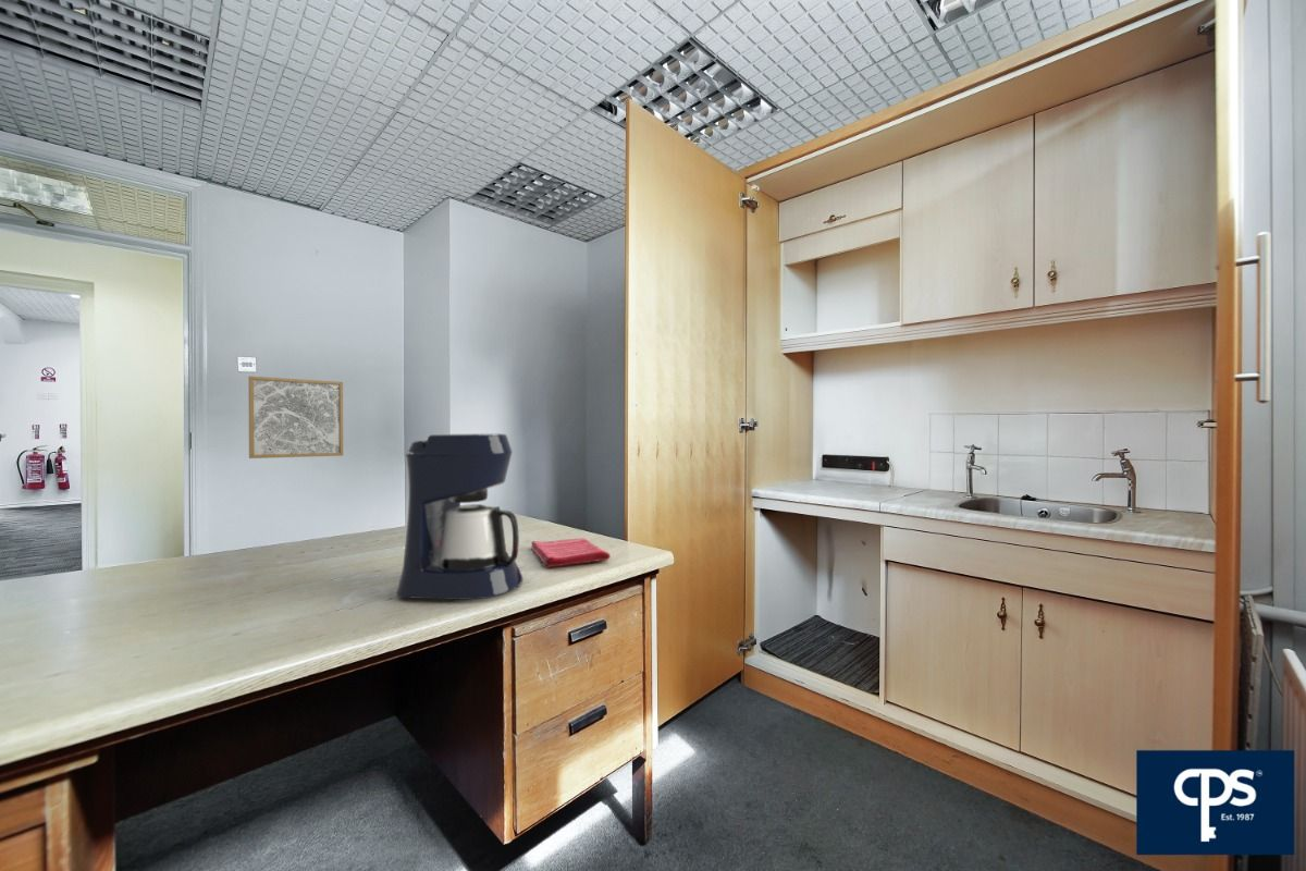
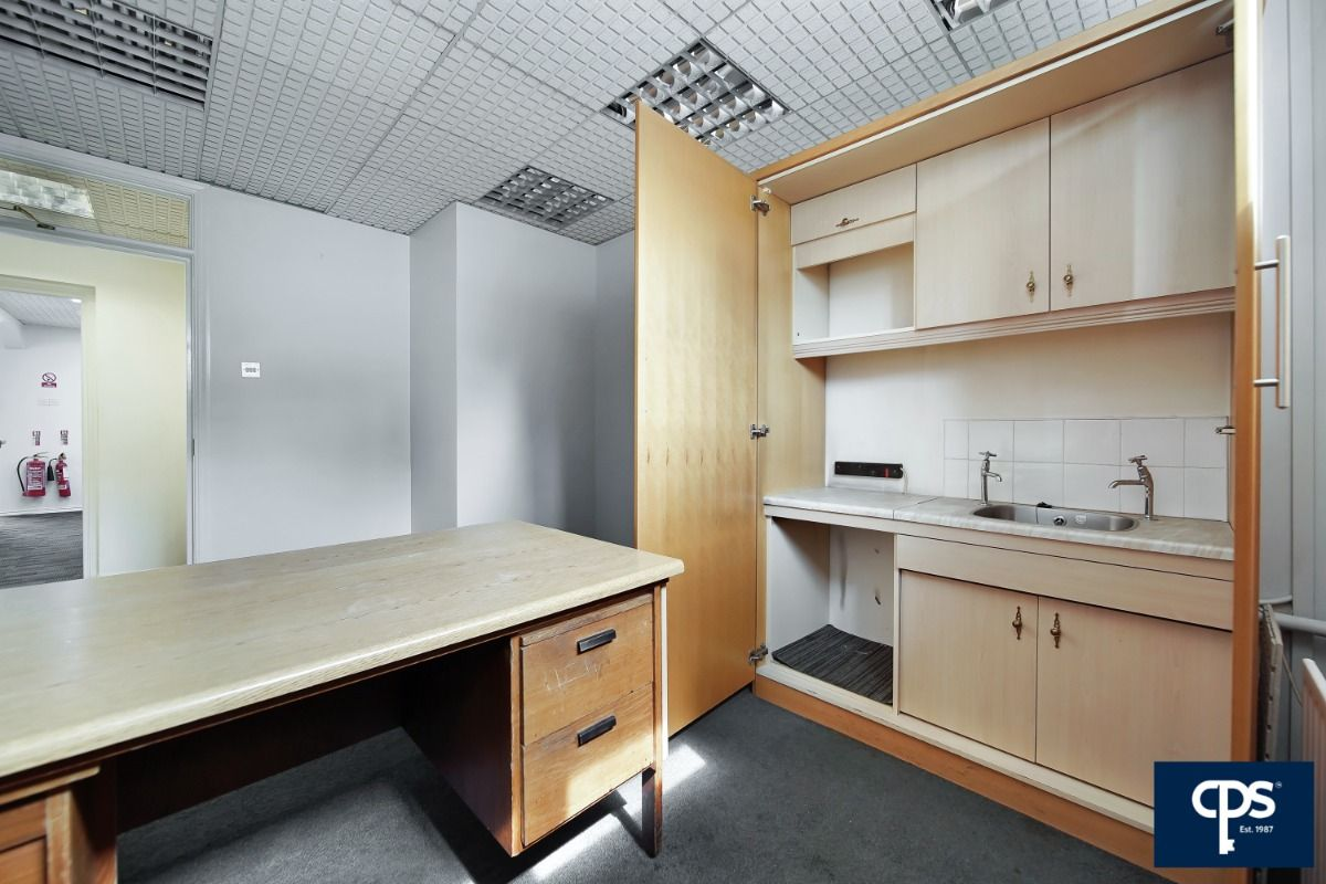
- coffee maker [396,432,525,601]
- dish towel [530,537,612,568]
- wall art [247,376,344,459]
